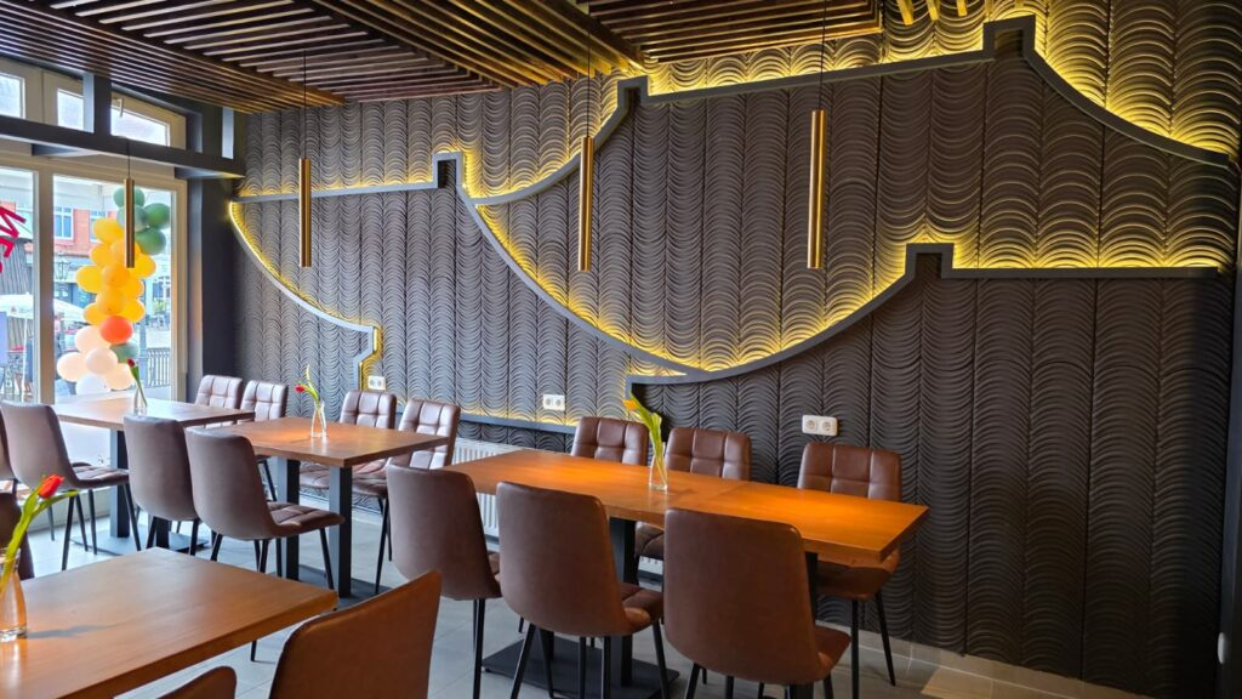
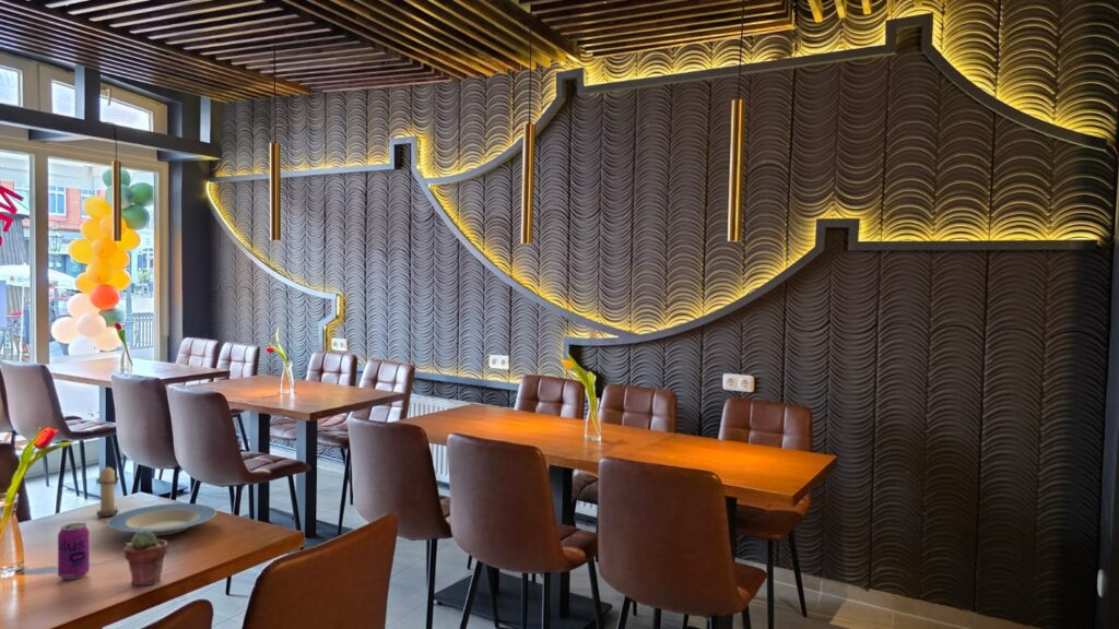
+ candle [94,462,120,518]
+ potted succulent [122,530,169,586]
+ beverage can [57,522,91,581]
+ plate [106,502,217,537]
